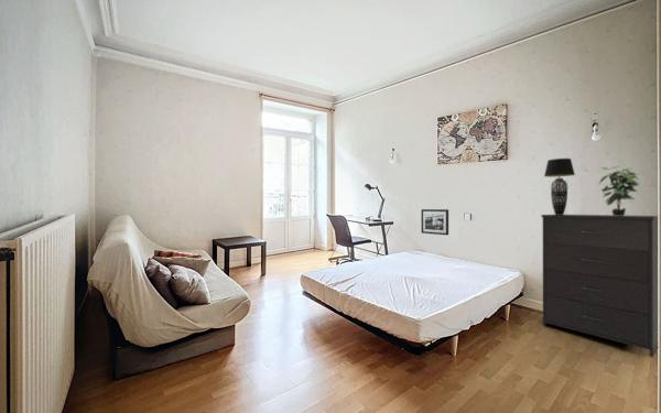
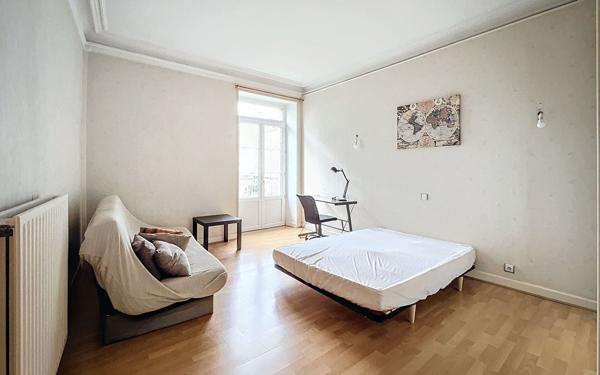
- table lamp [543,157,576,215]
- picture frame [420,208,449,236]
- potted plant [598,165,640,216]
- dresser [540,214,659,358]
